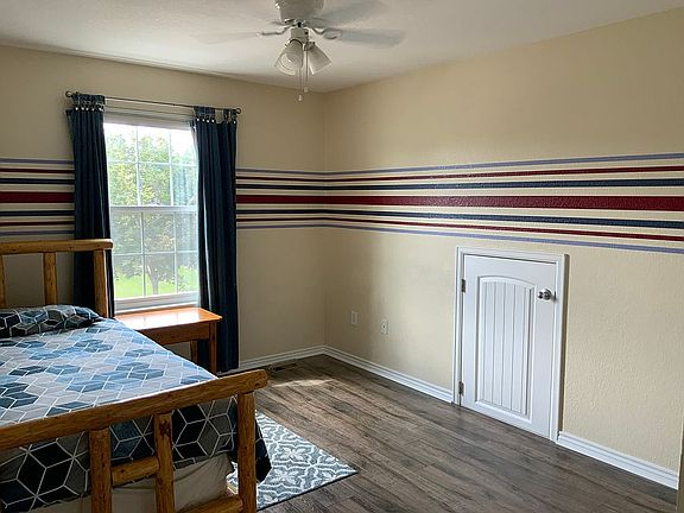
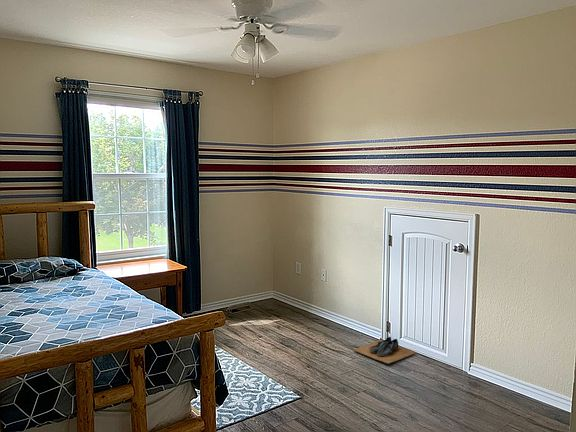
+ shoe [352,336,417,365]
